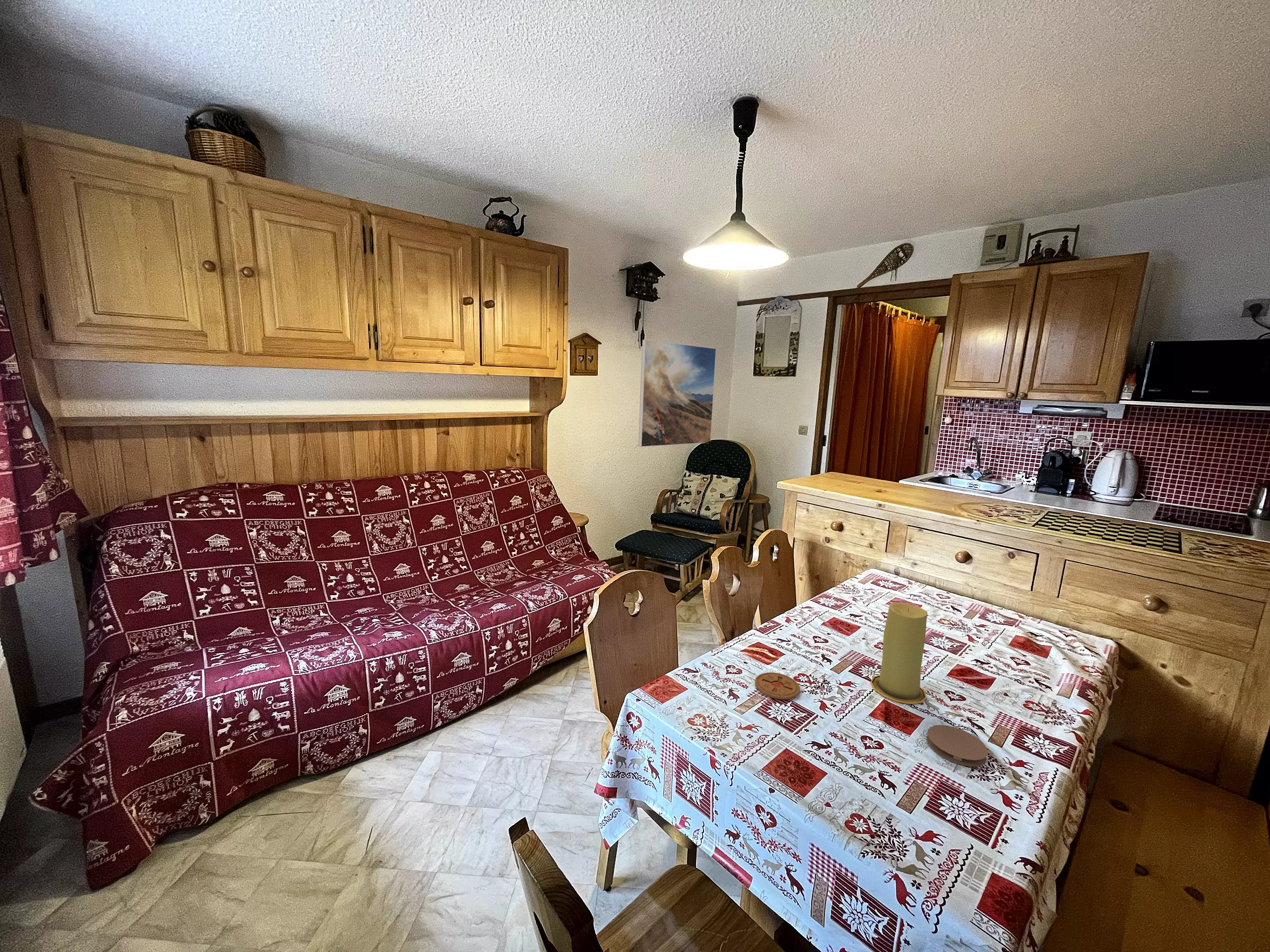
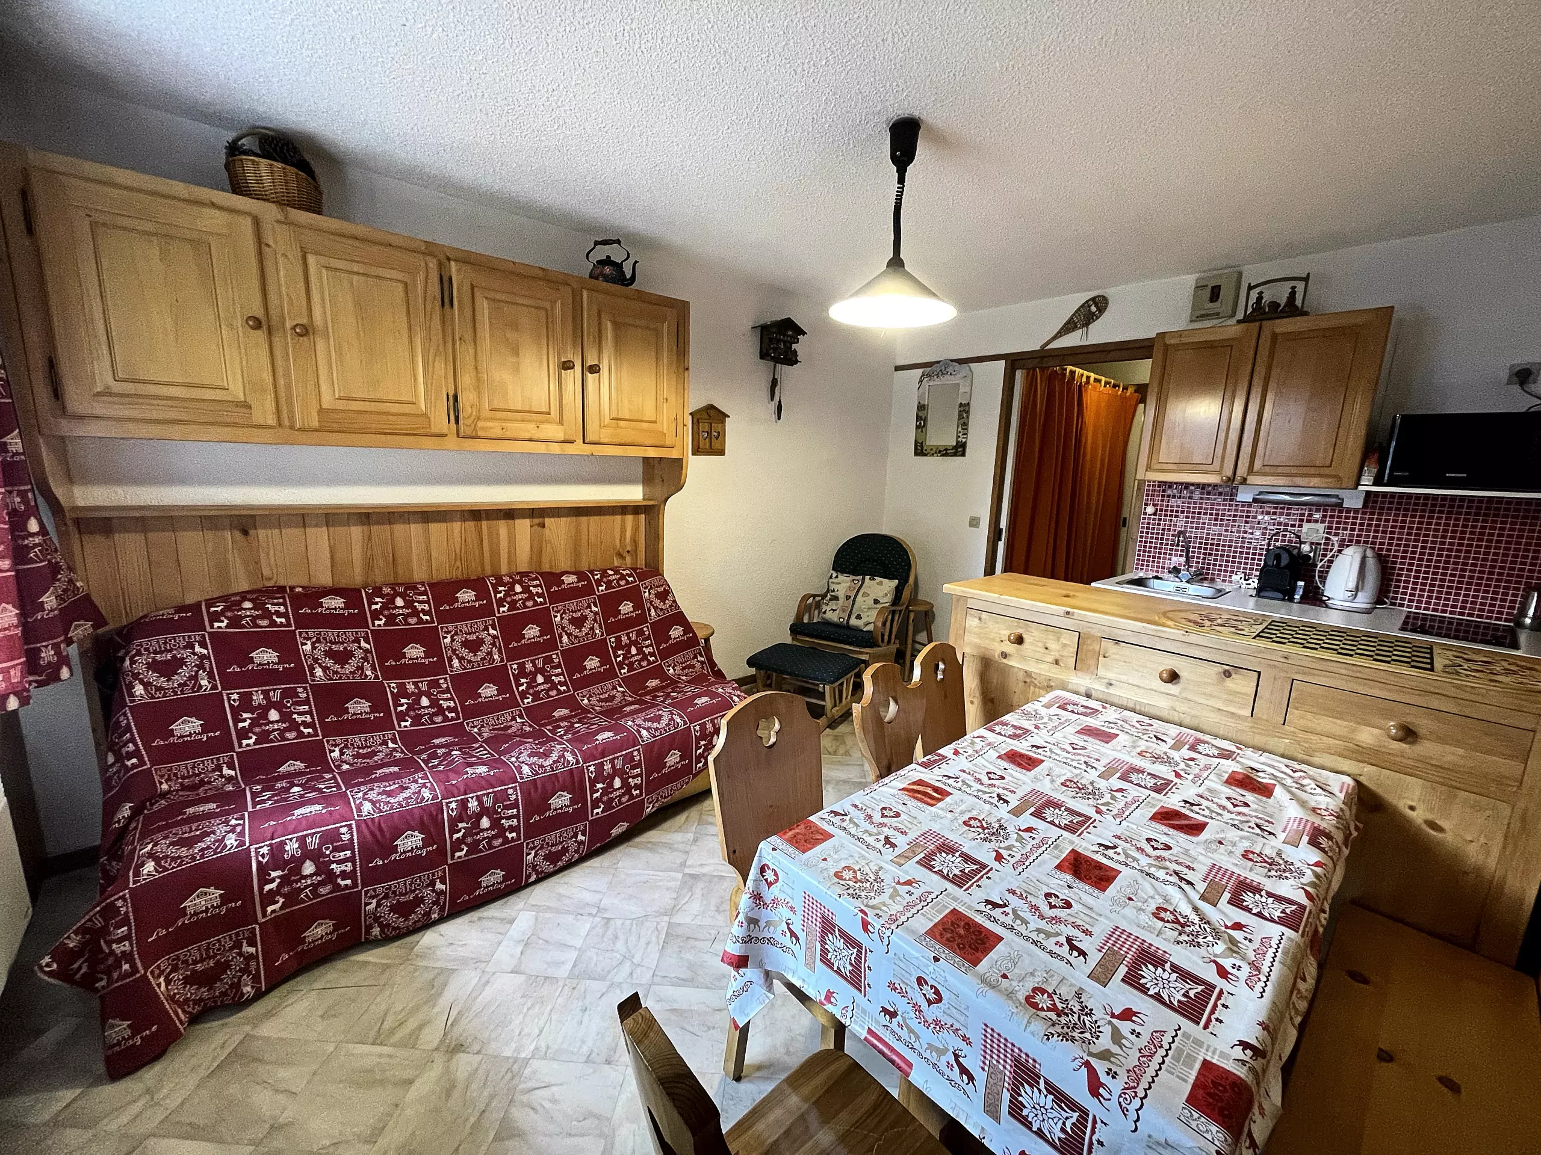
- candle [870,602,928,705]
- coaster [926,724,988,767]
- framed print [638,339,717,447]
- coaster [755,672,801,700]
